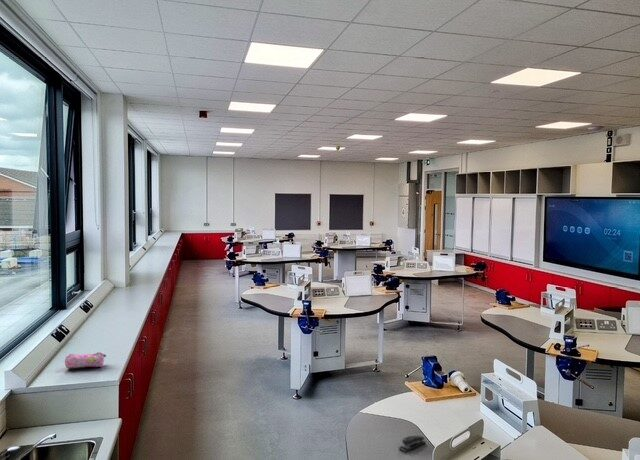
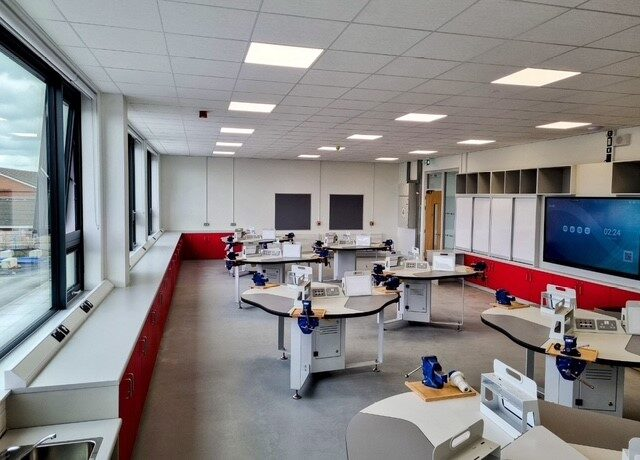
- pencil case [64,351,107,369]
- stapler [398,434,426,453]
